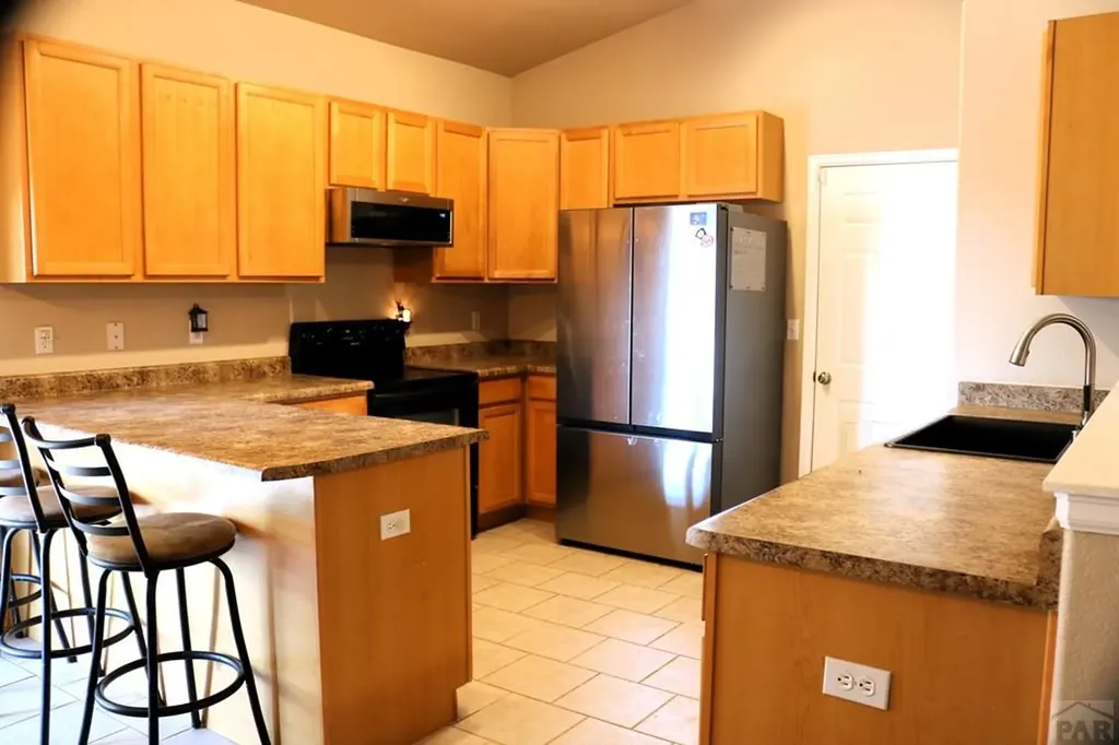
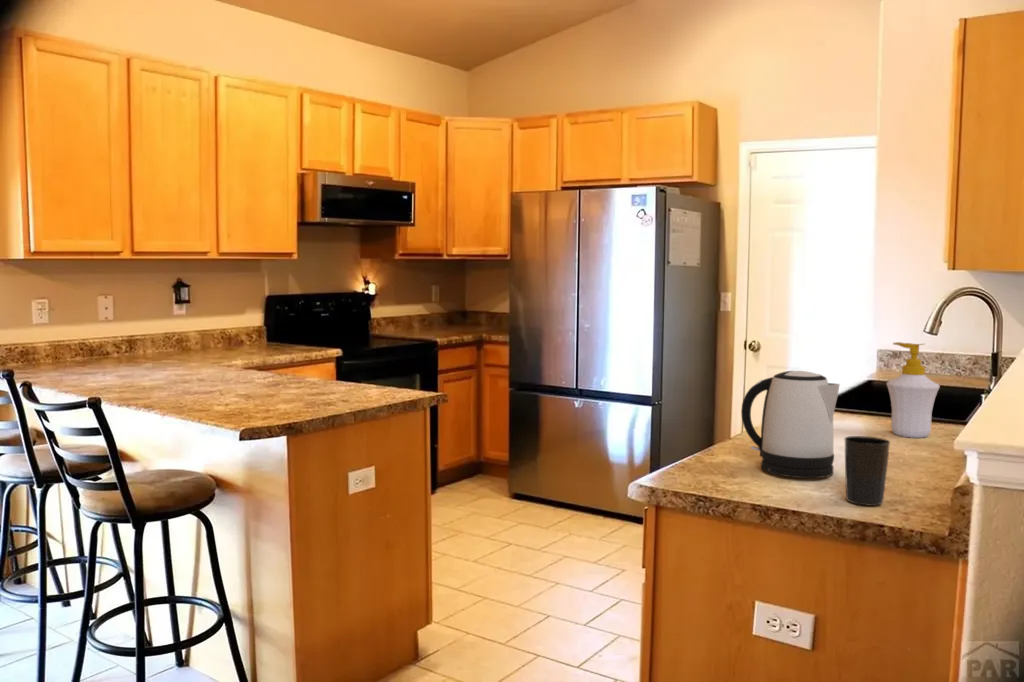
+ soap bottle [886,341,941,439]
+ kettle [740,370,841,479]
+ cup [843,435,891,507]
